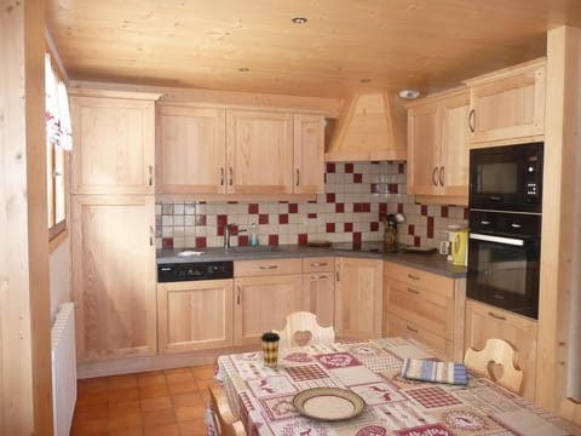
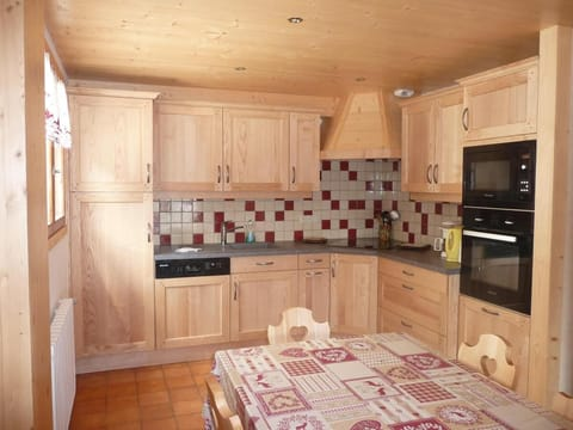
- coffee cup [260,331,282,368]
- plate [290,385,367,421]
- dish towel [401,356,470,386]
